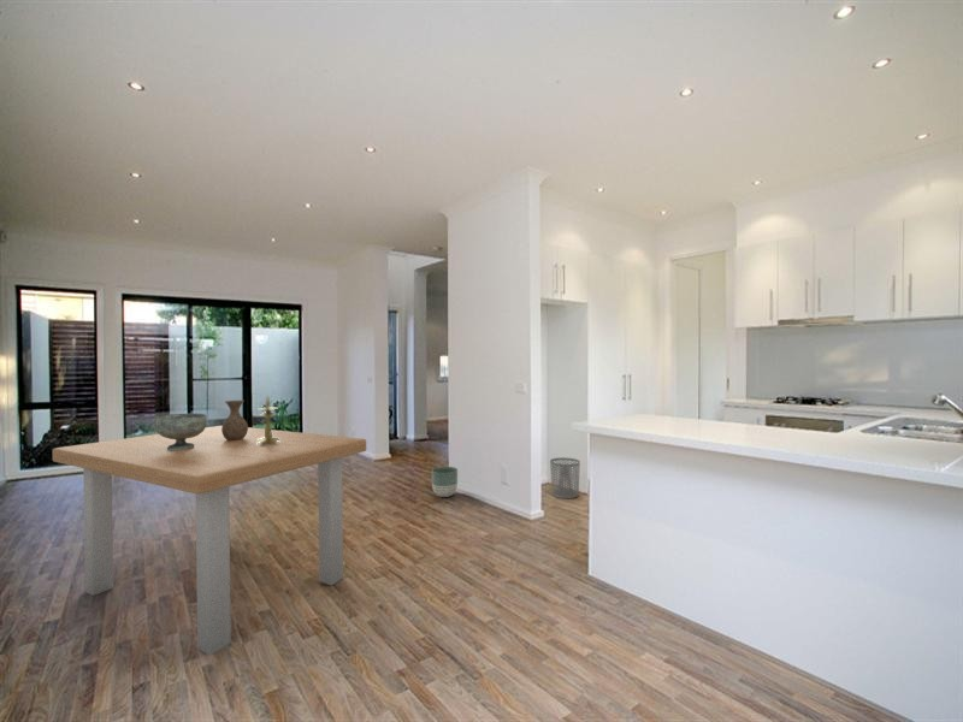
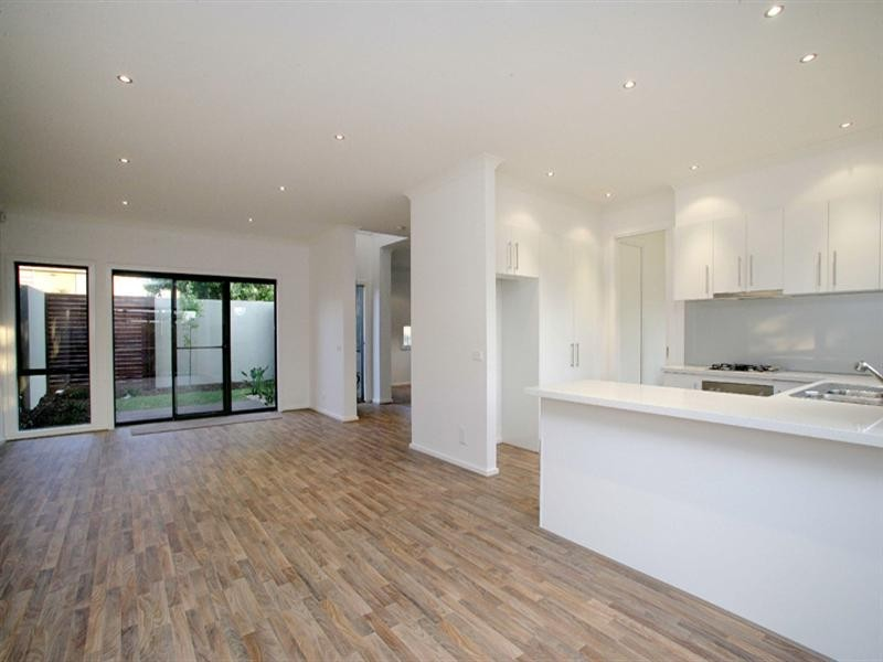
- planter [431,466,459,498]
- decorative bowl [154,413,208,450]
- vase [221,400,249,440]
- candlestick [255,393,280,445]
- waste bin [549,456,581,499]
- dining table [52,425,367,656]
